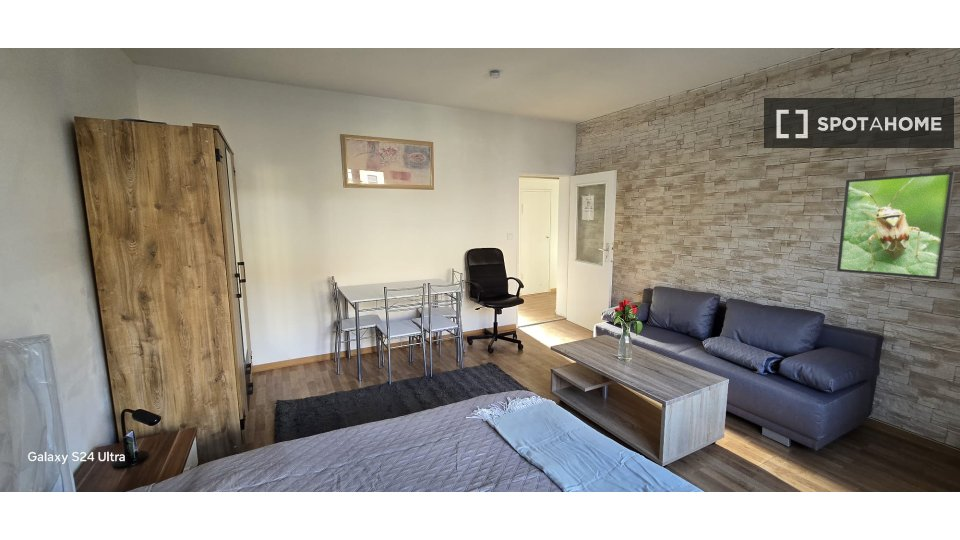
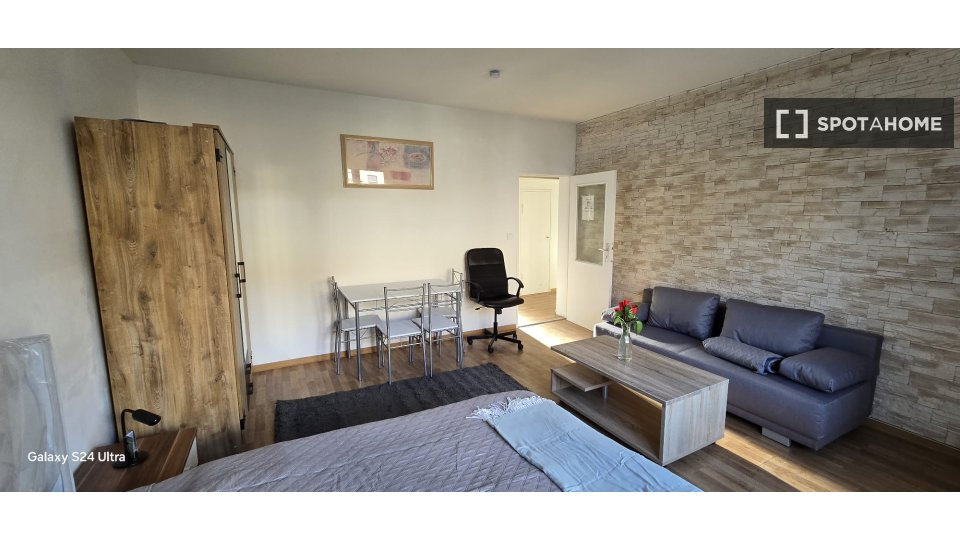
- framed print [836,170,956,280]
